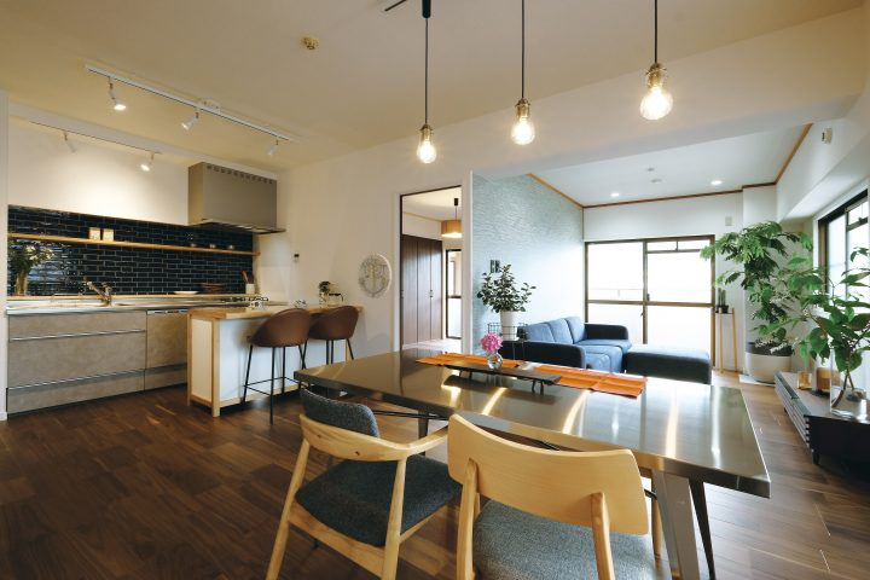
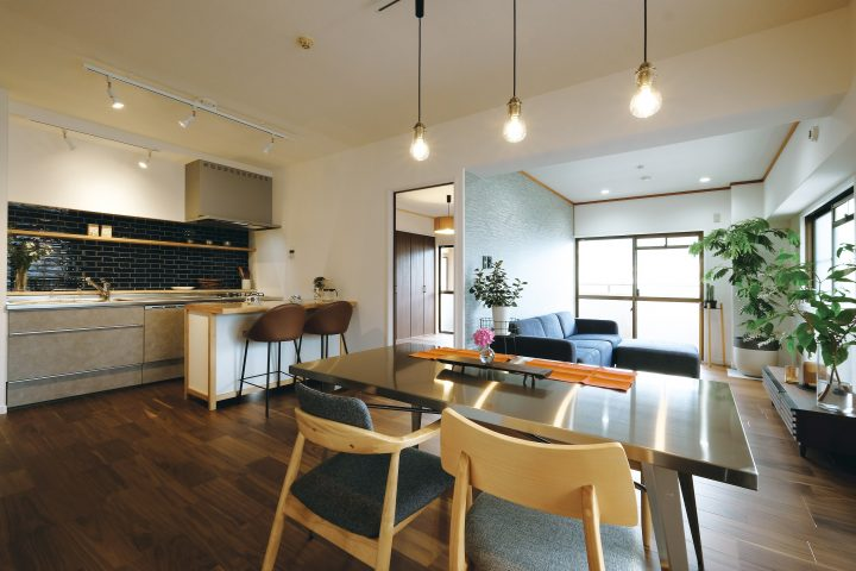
- wall decoration [356,253,393,300]
